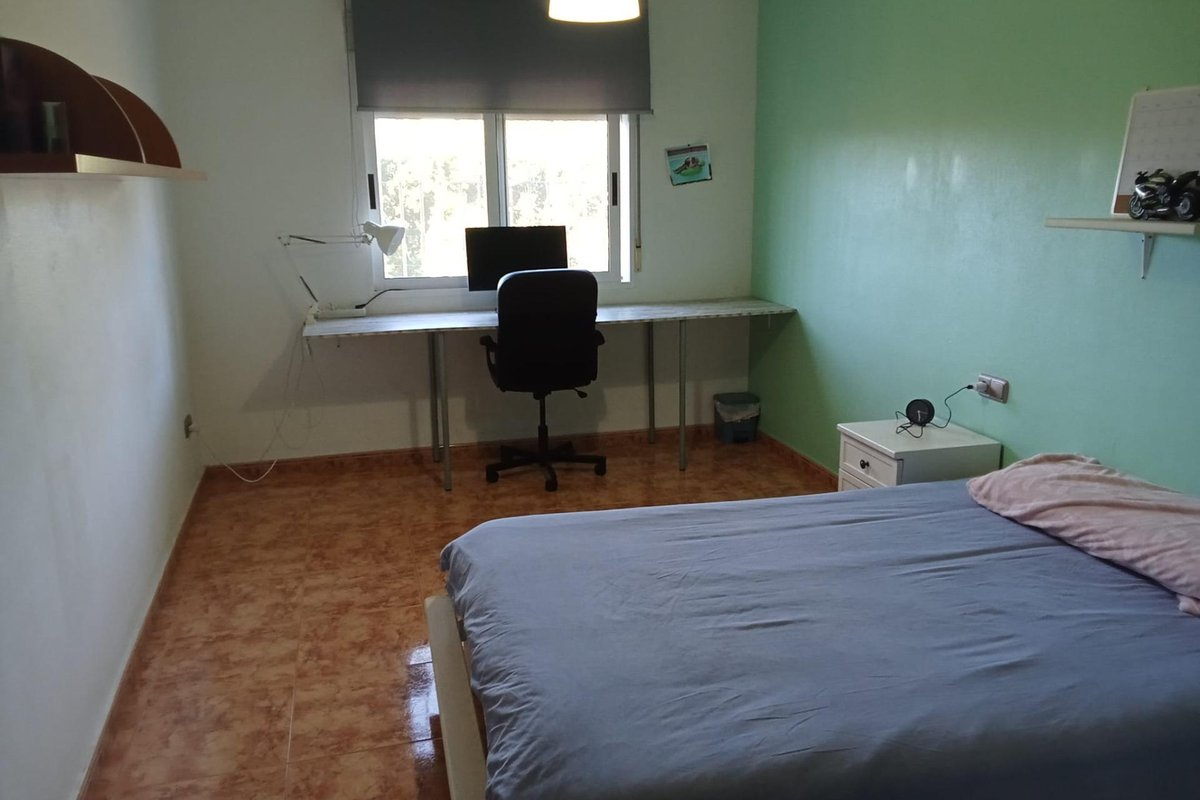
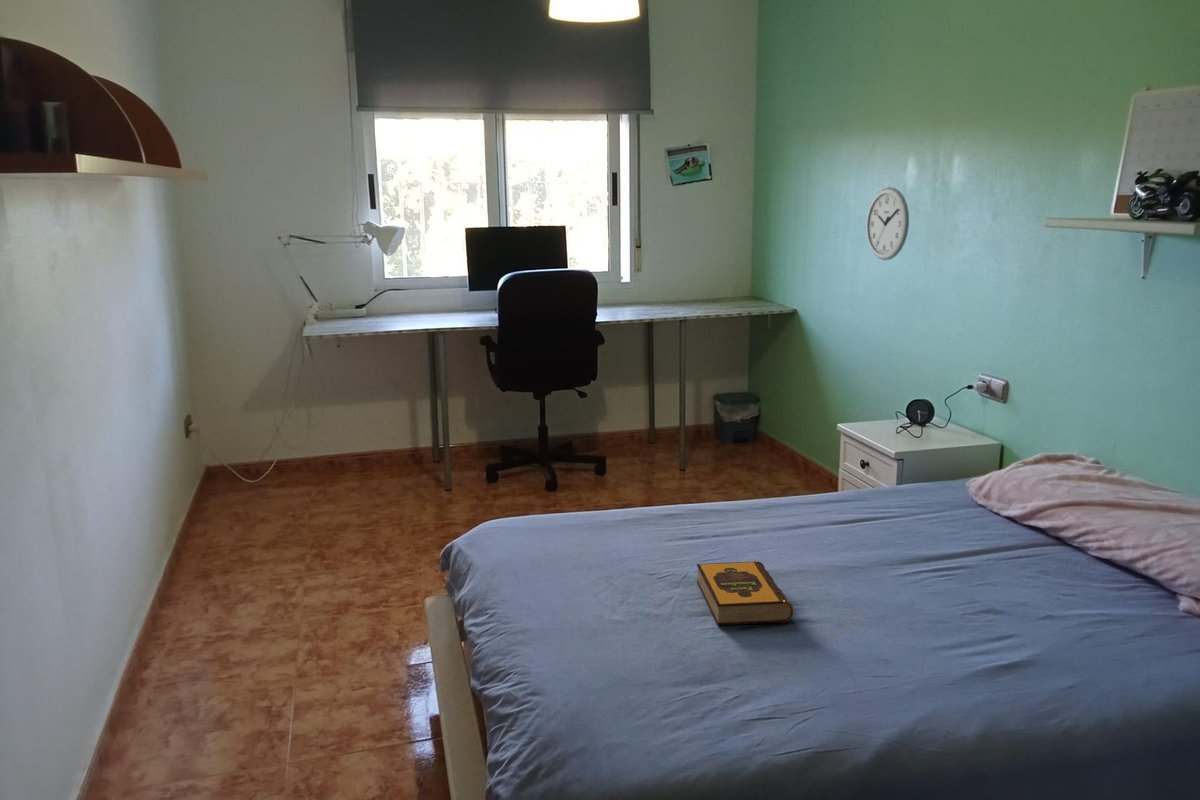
+ wall clock [865,186,910,261]
+ hardback book [696,560,795,626]
